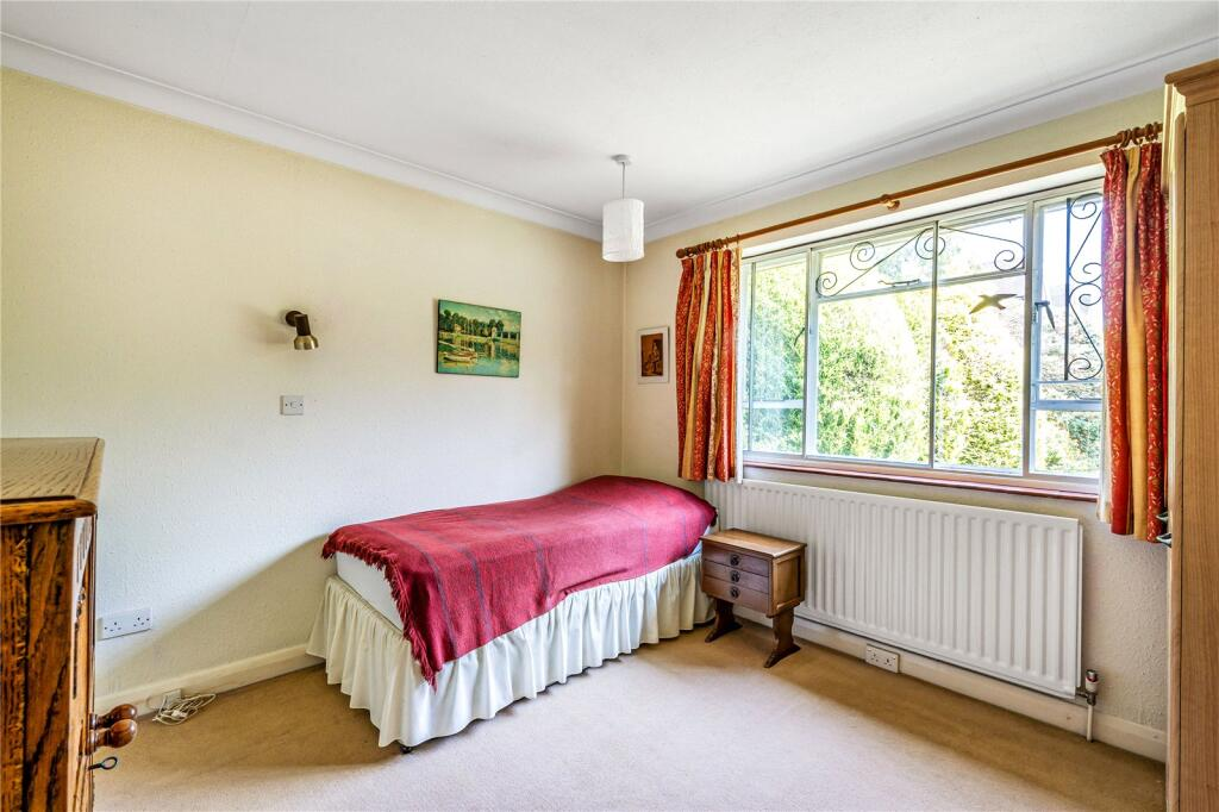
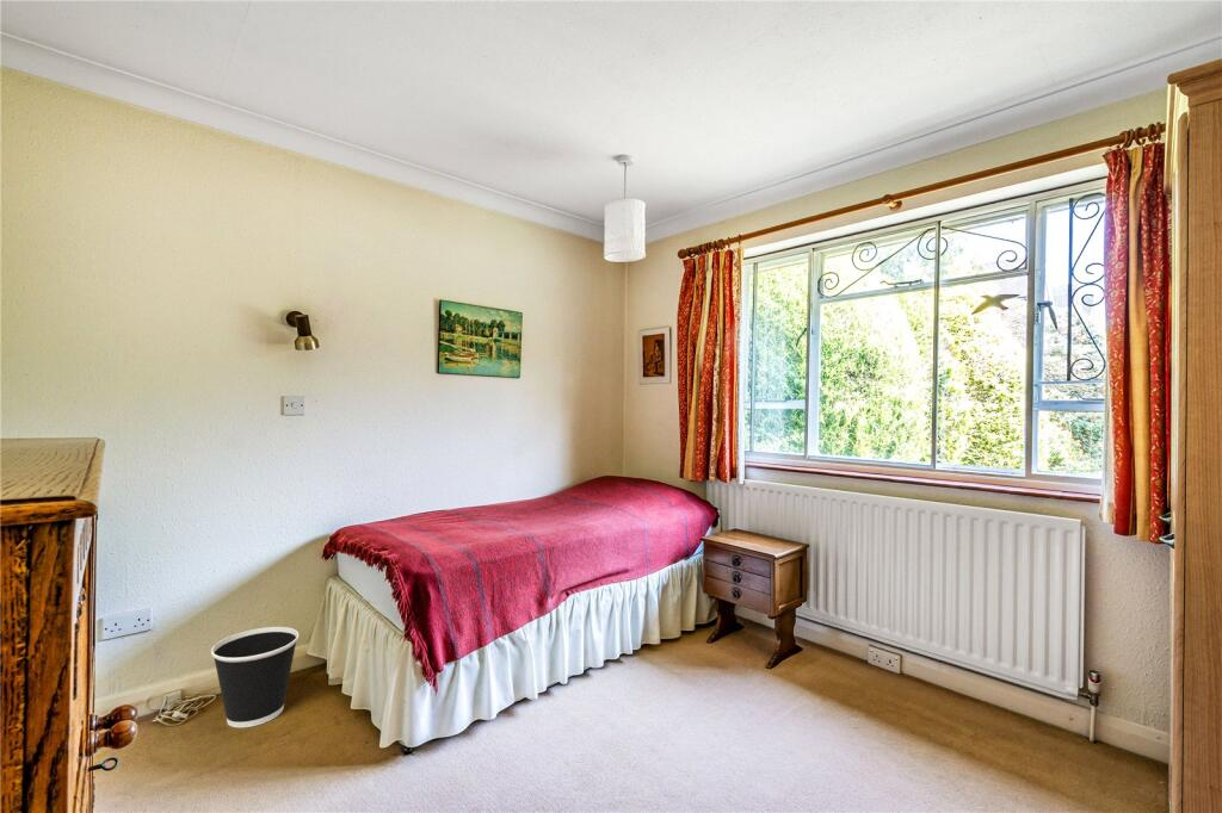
+ wastebasket [210,626,300,728]
